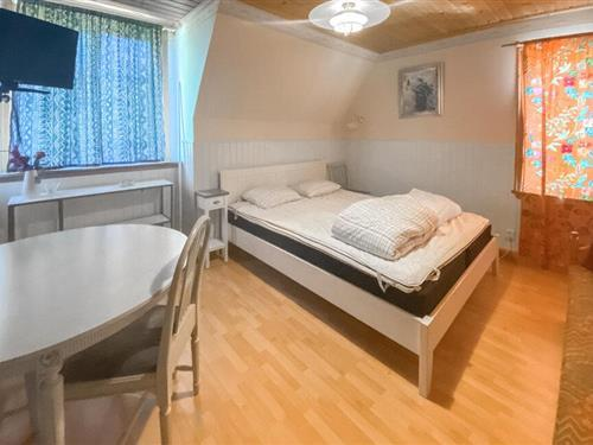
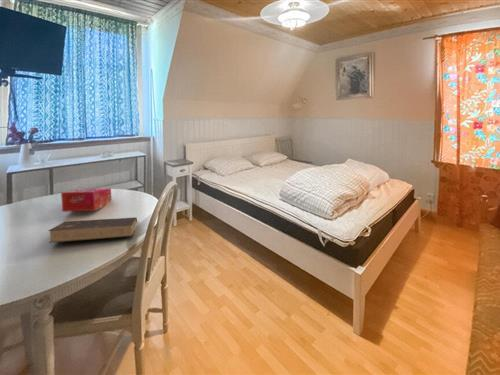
+ book [47,216,138,244]
+ tissue box [60,187,112,213]
